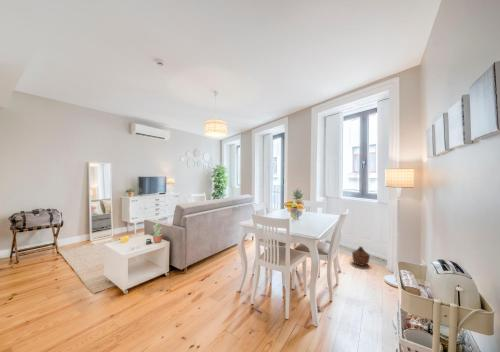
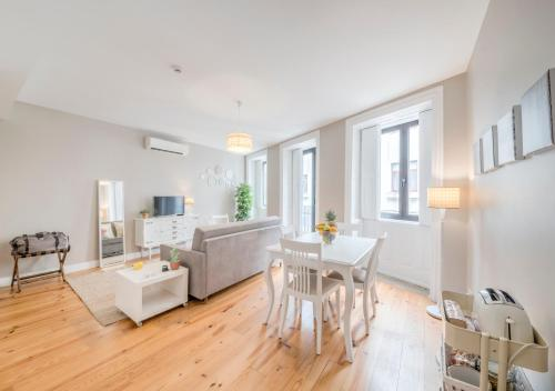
- woven basket [351,245,371,267]
